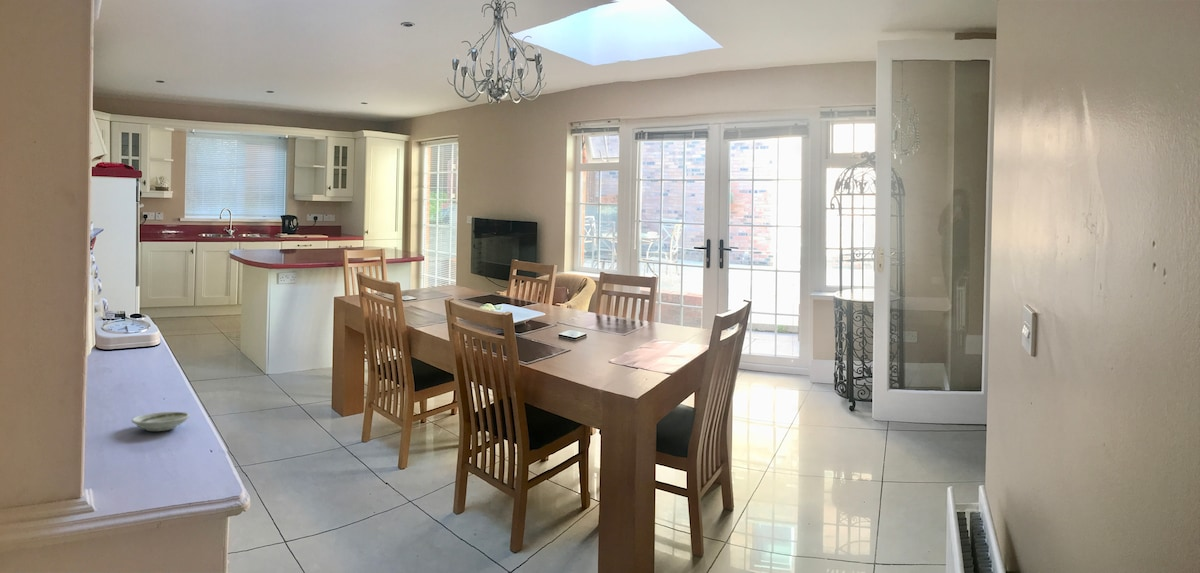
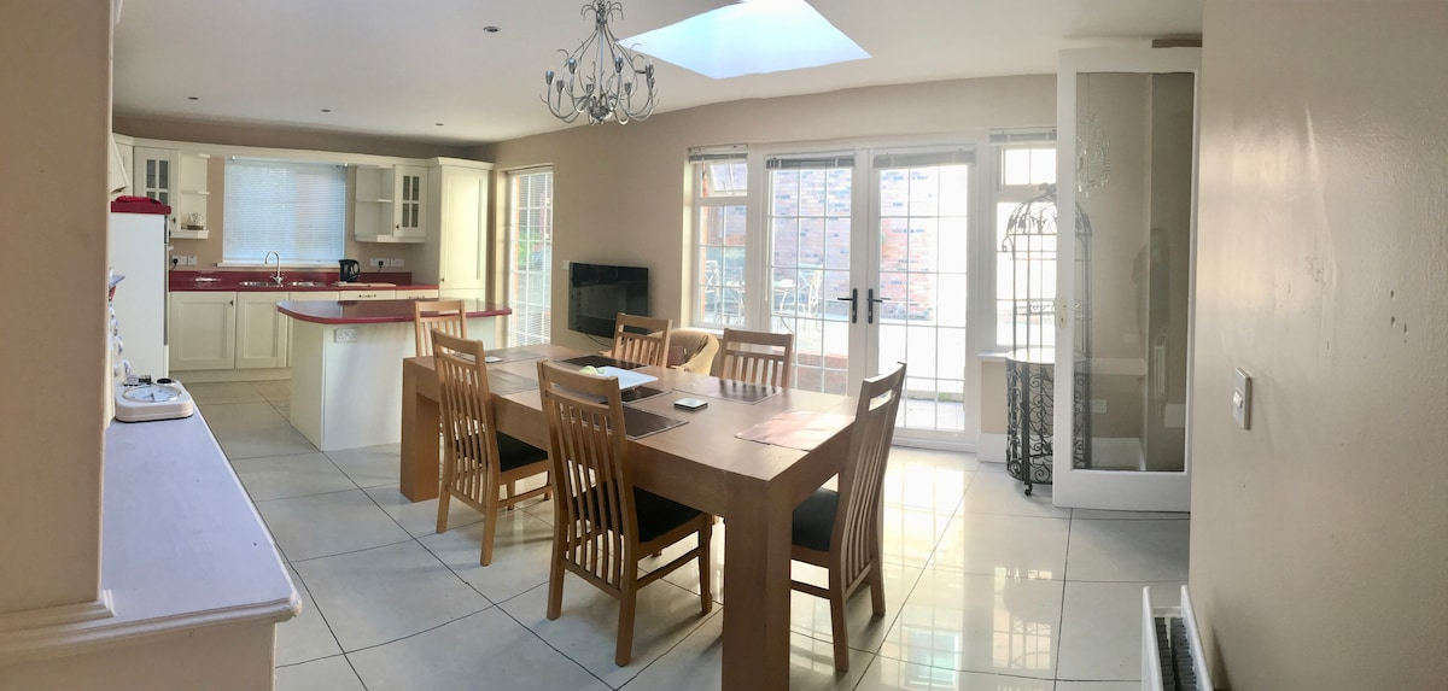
- saucer [131,411,191,432]
